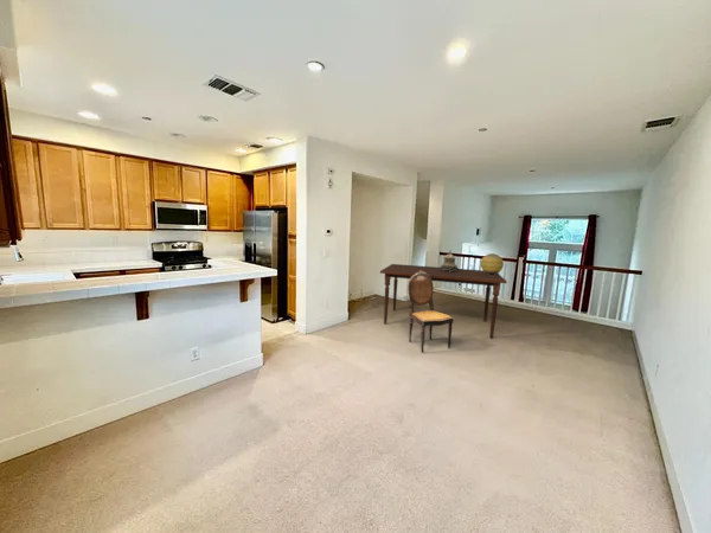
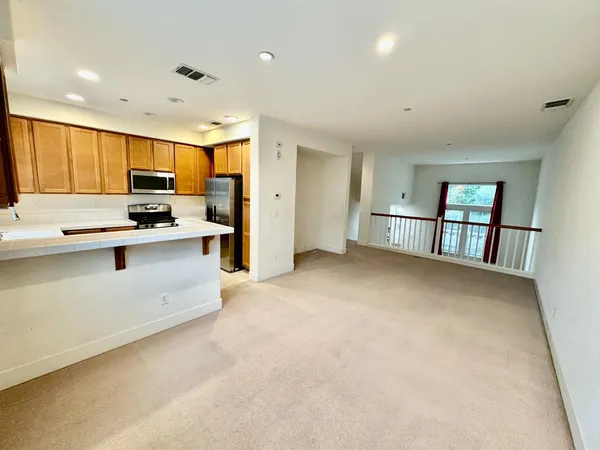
- decorative globe [480,252,505,275]
- decorative urn [438,249,460,272]
- dining chair [406,271,455,354]
- dining table [379,263,508,339]
